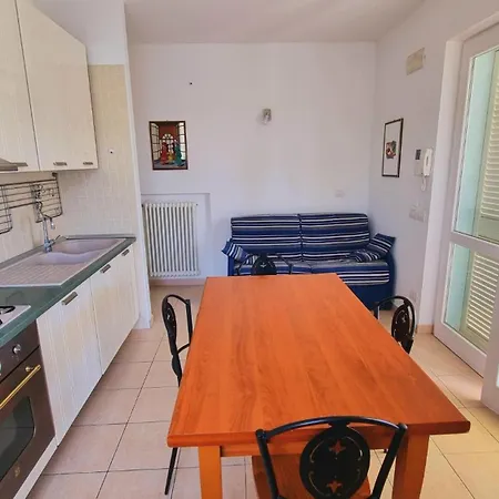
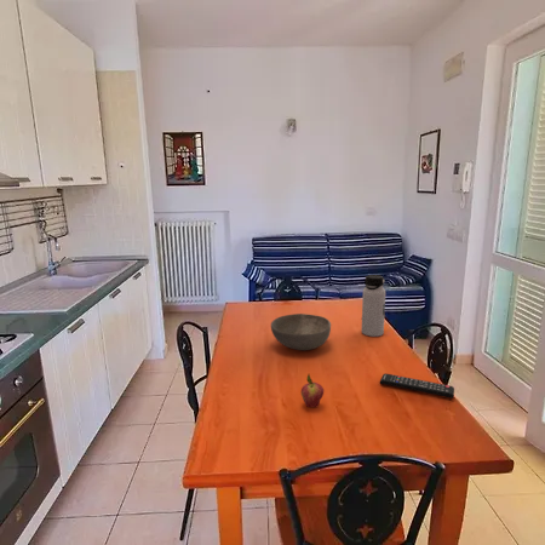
+ water bottle [361,274,386,338]
+ remote control [379,372,455,400]
+ bowl [270,312,332,351]
+ fruit [300,373,325,408]
